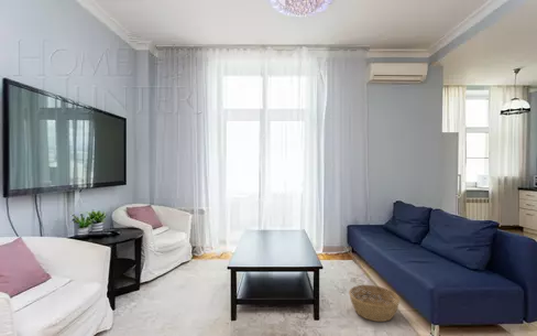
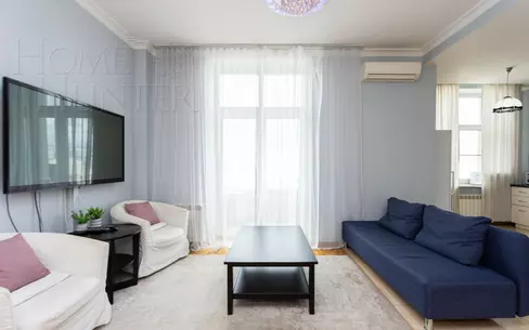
- basket [348,284,401,323]
